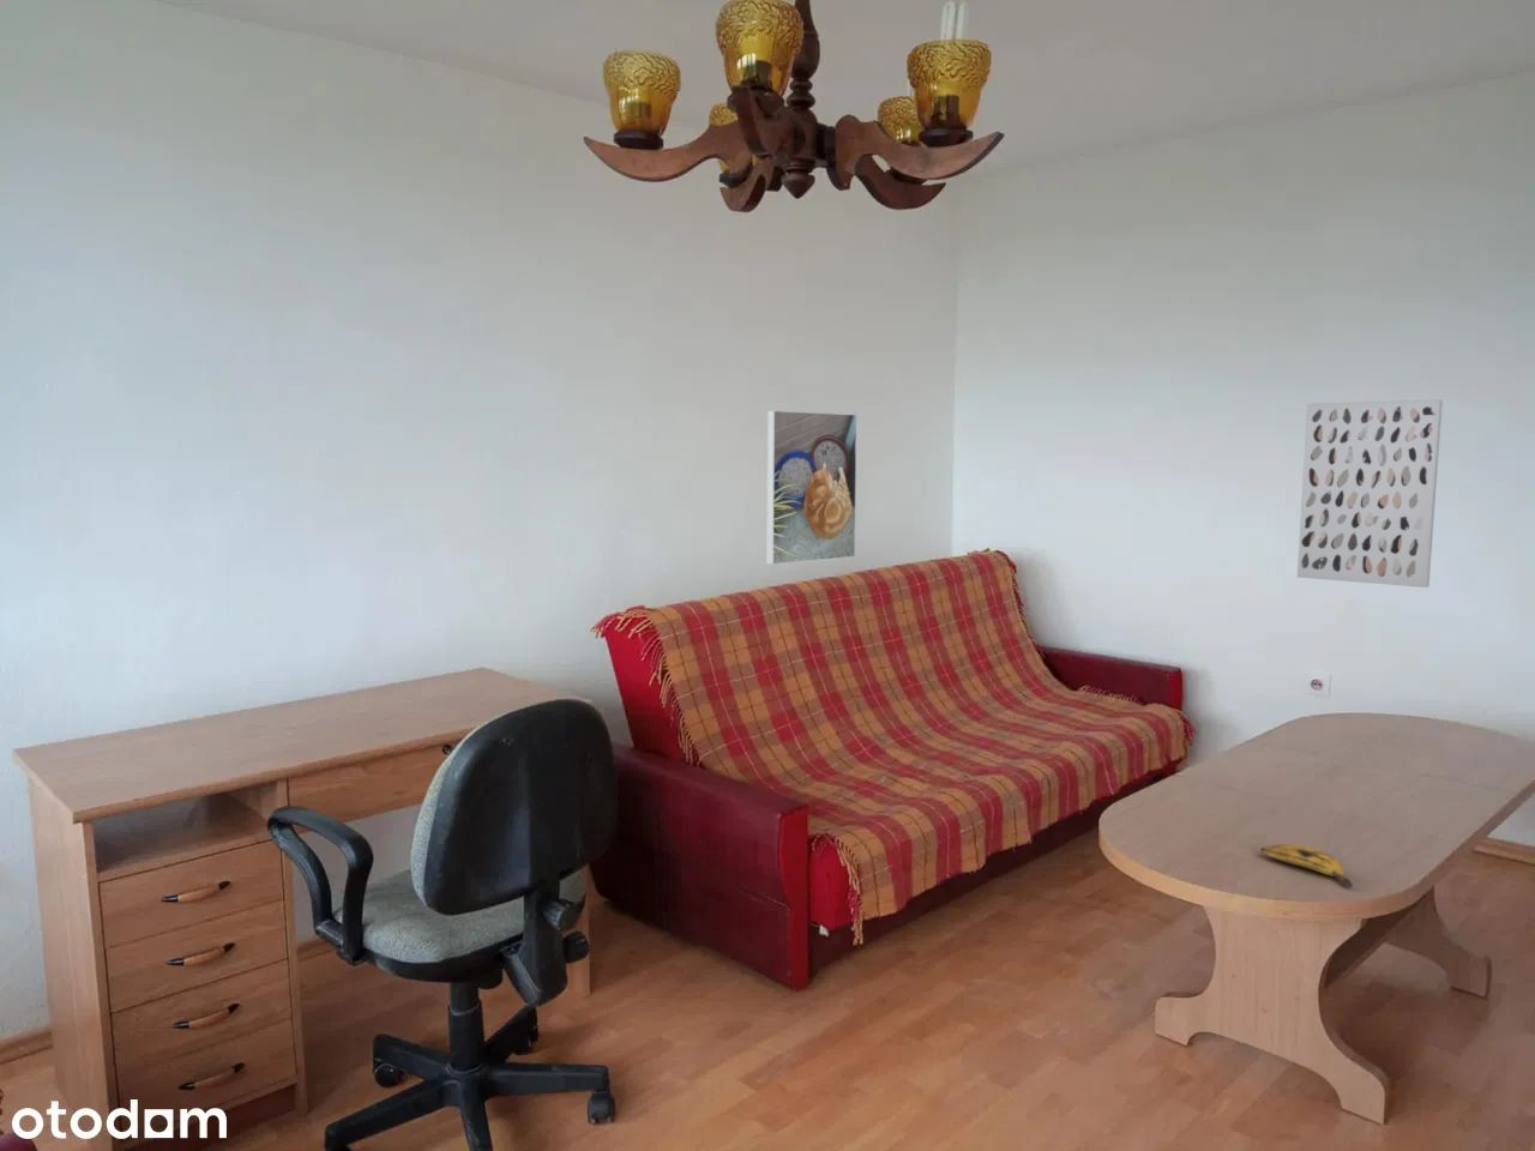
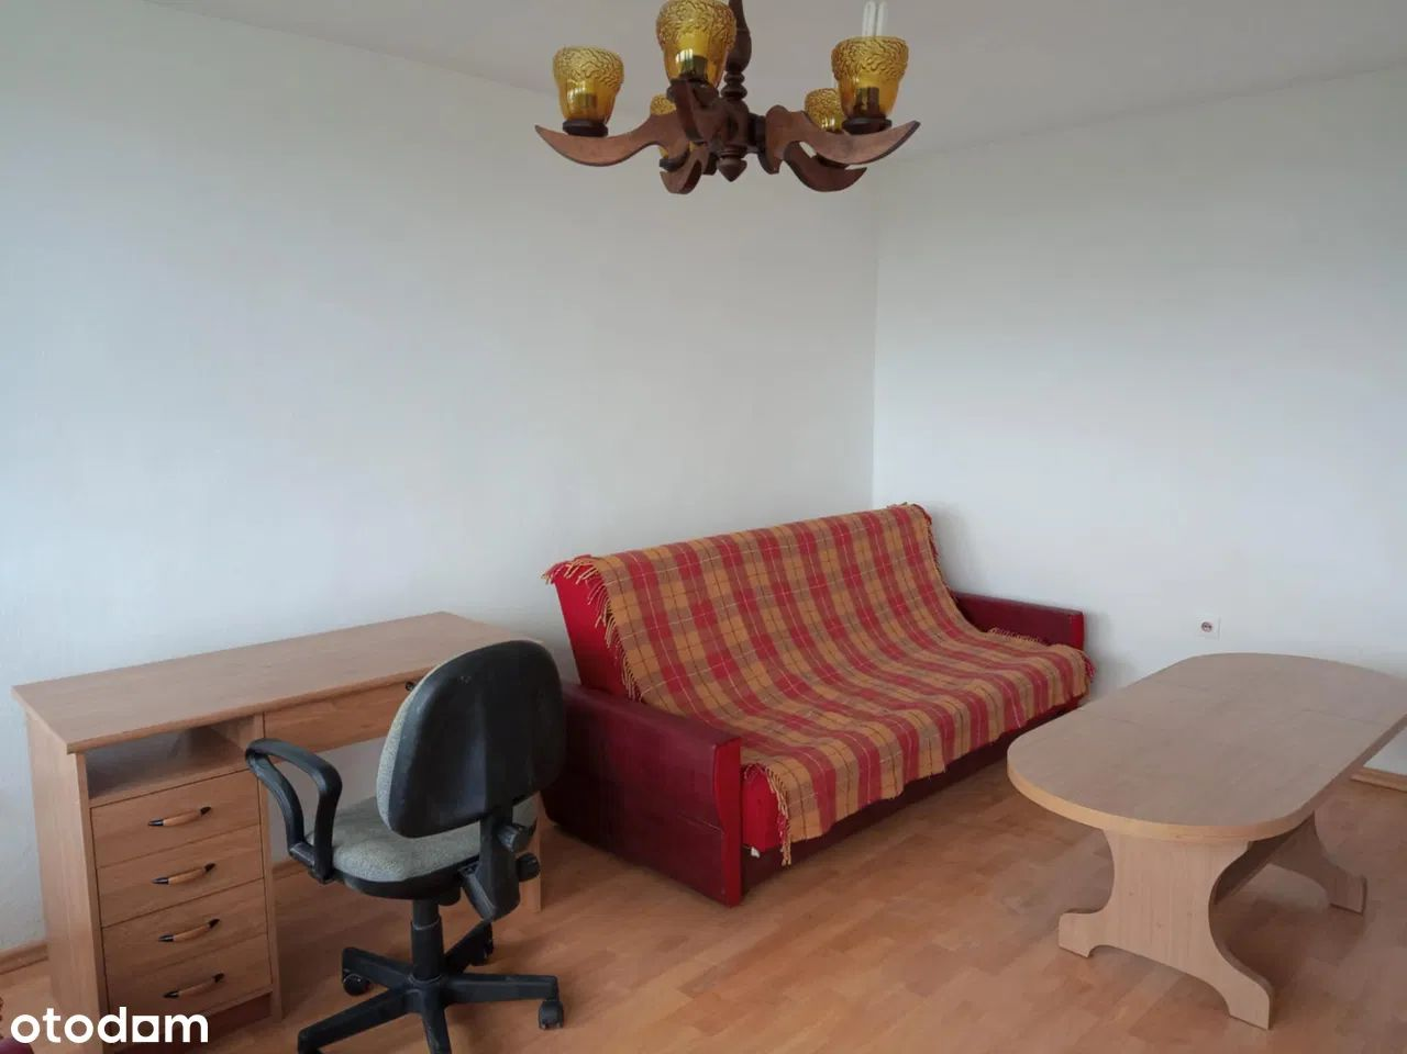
- wall art [1297,398,1444,589]
- banana [1259,843,1354,889]
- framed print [766,409,858,566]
